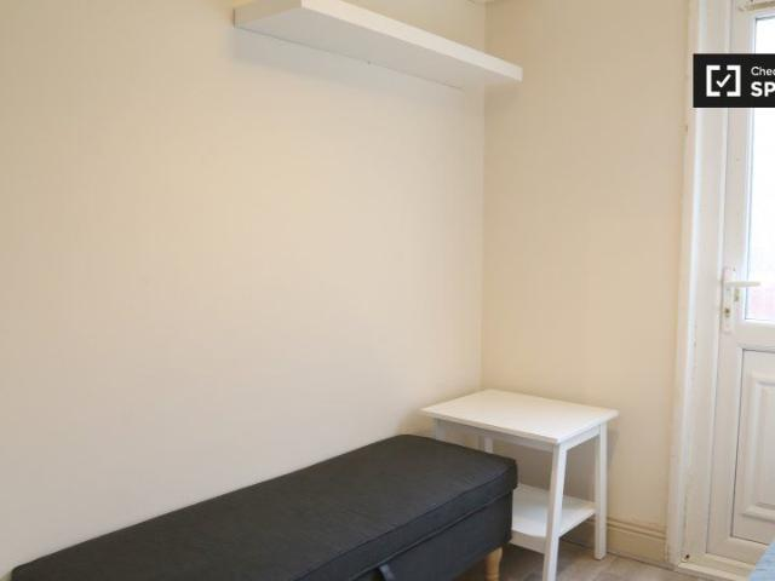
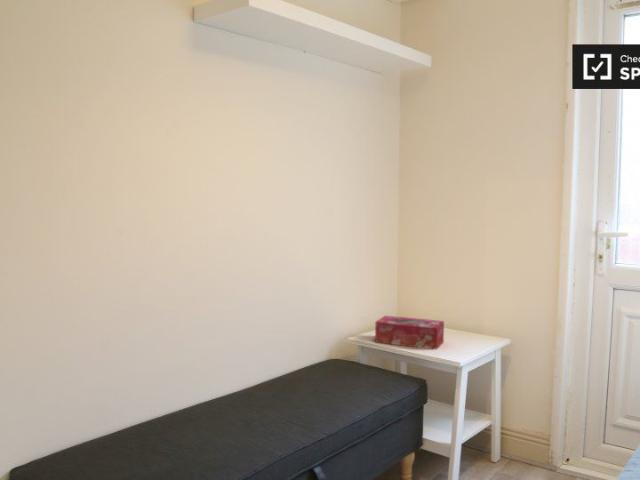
+ tissue box [374,315,445,350]
